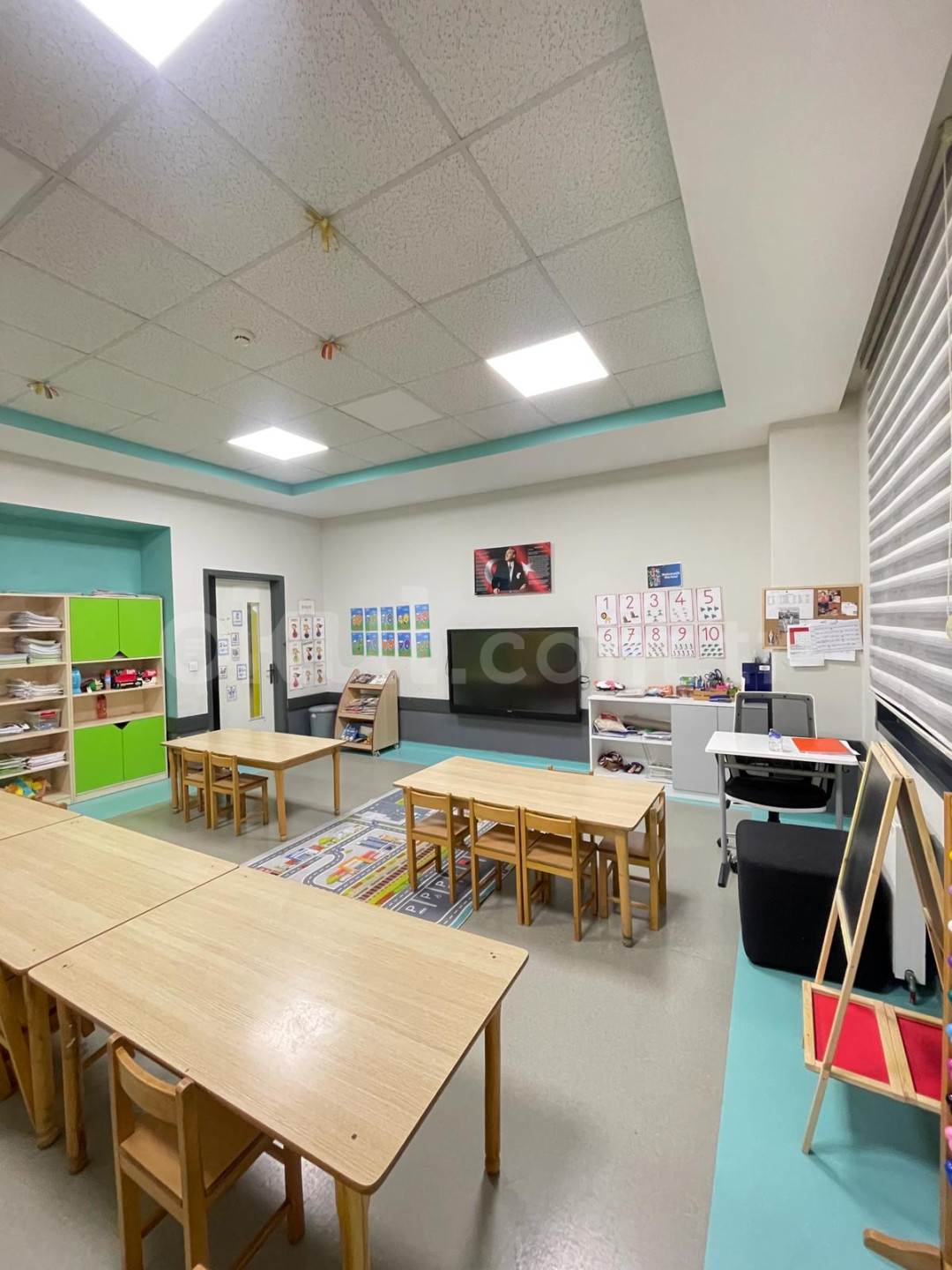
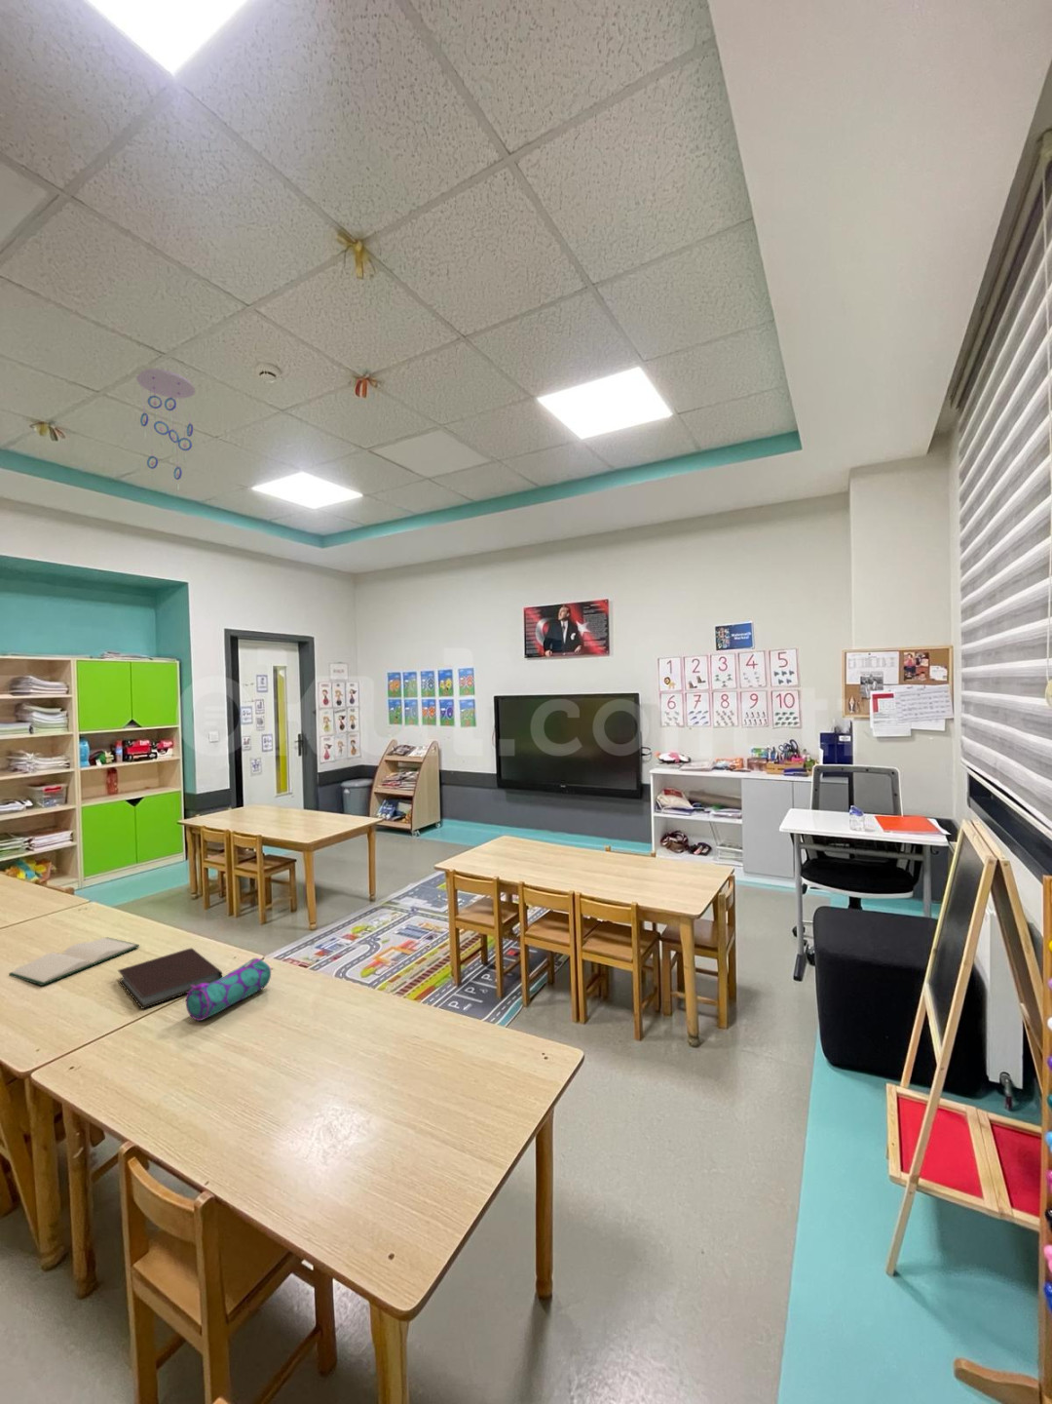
+ hardback book [8,936,140,987]
+ notebook [117,946,223,1010]
+ pencil case [185,956,272,1021]
+ ceiling mobile [136,367,196,491]
